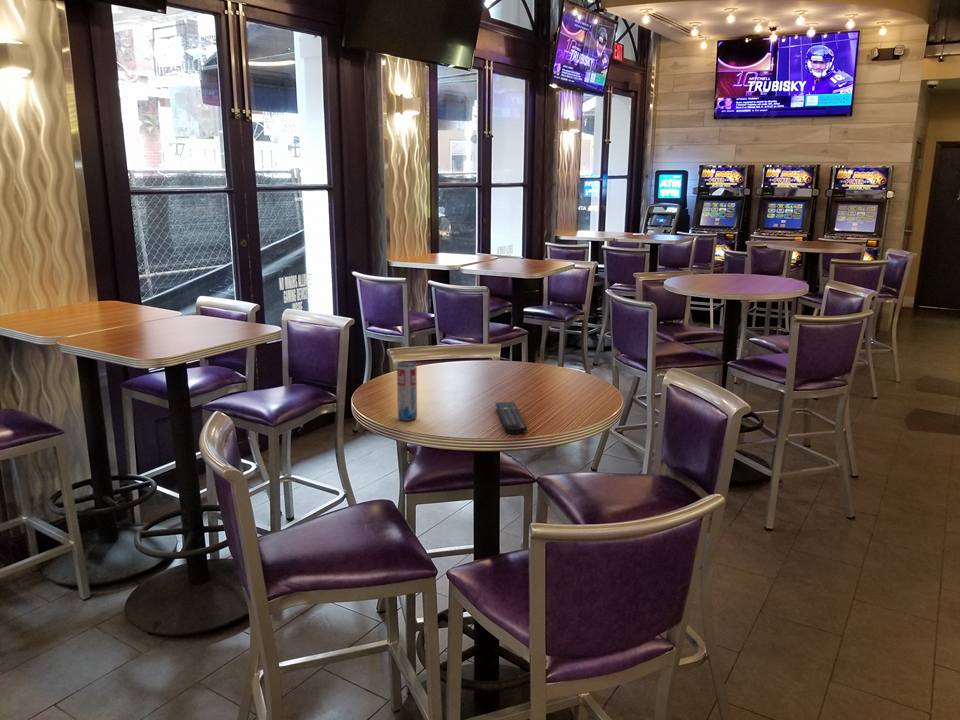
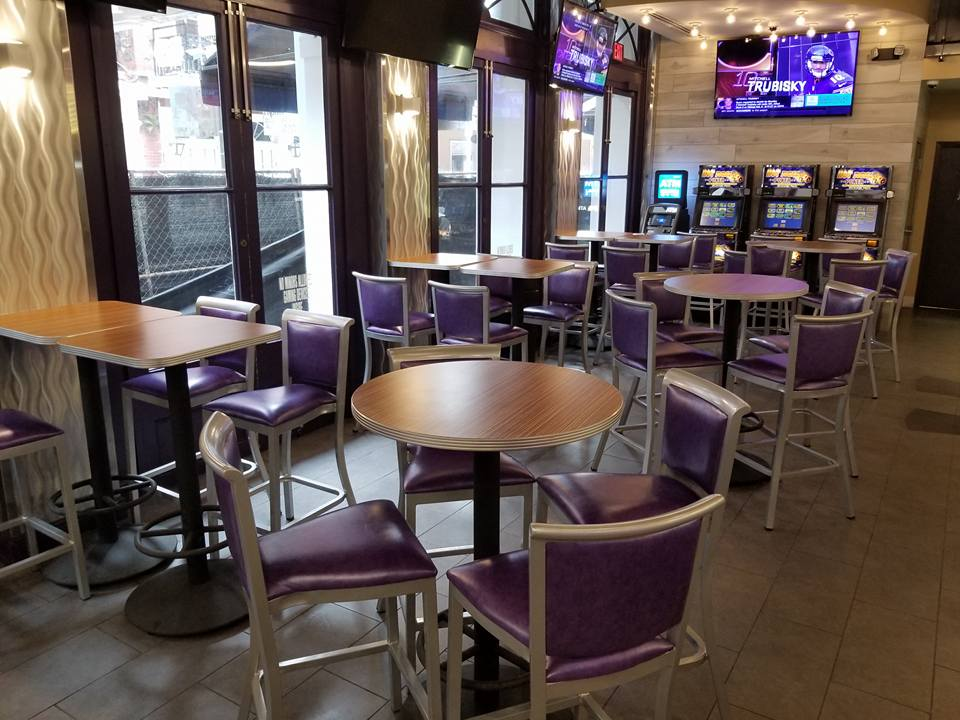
- beverage can [396,360,418,422]
- remote control [495,401,528,435]
